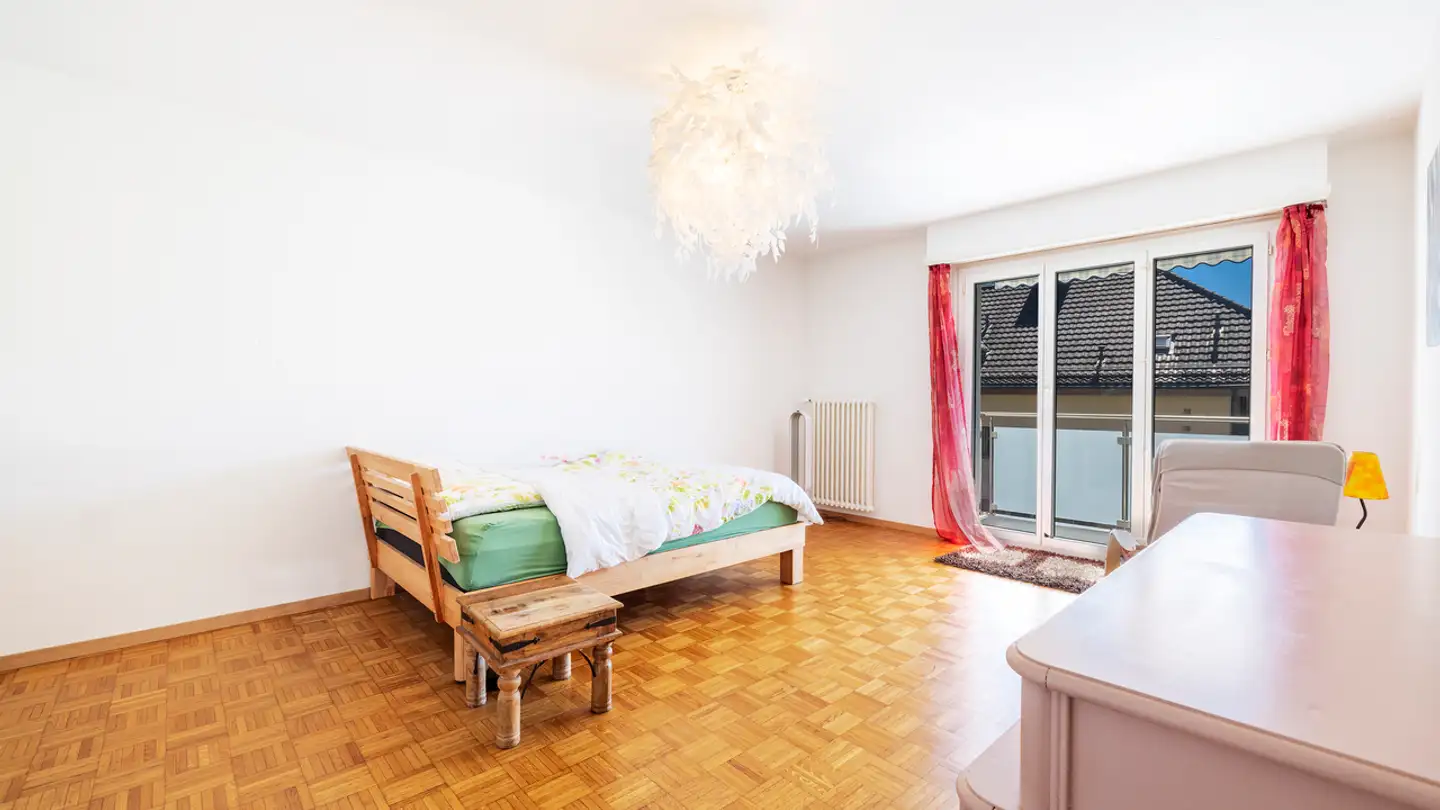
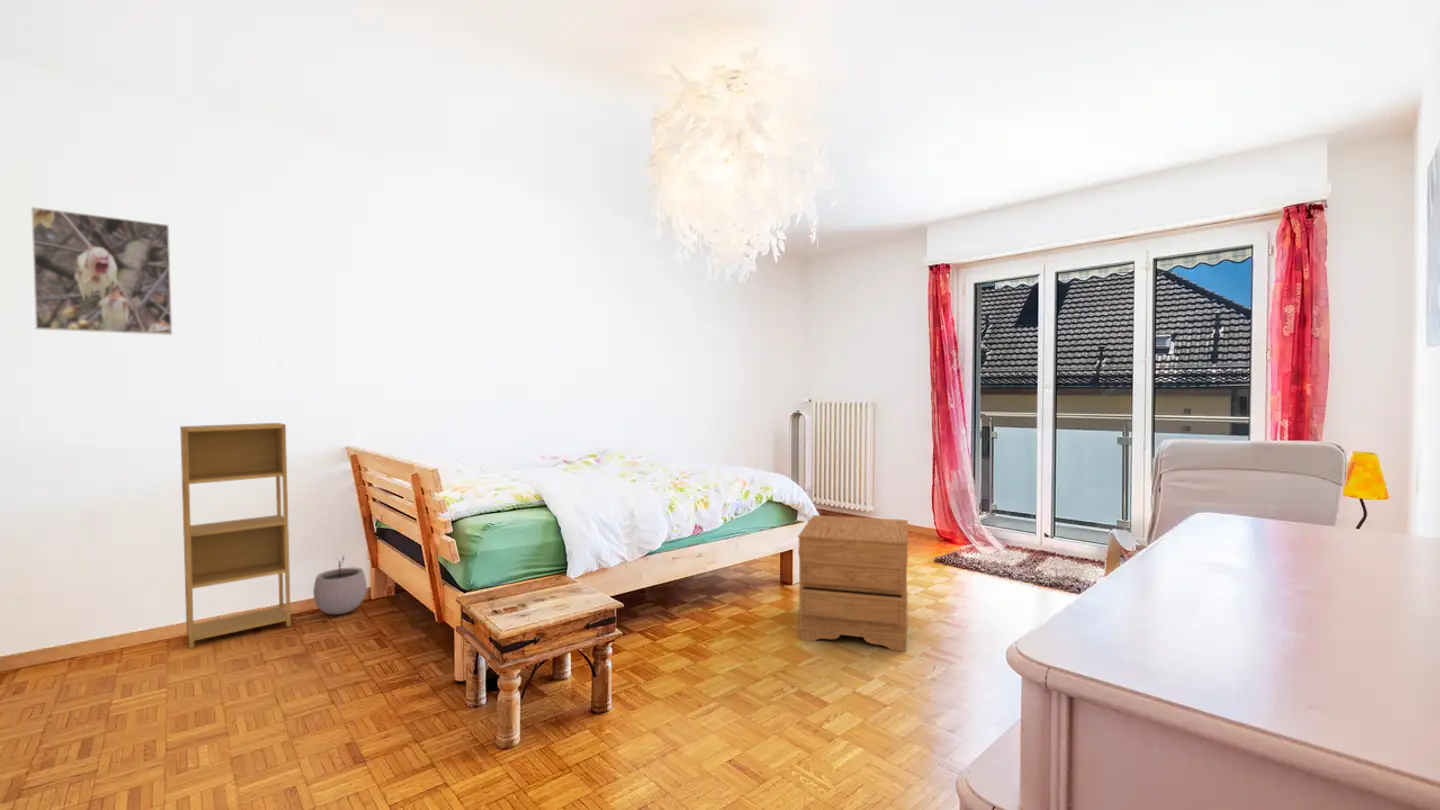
+ shelving unit [179,422,292,650]
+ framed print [30,206,173,336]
+ plant pot [312,555,368,616]
+ nightstand [797,514,909,652]
